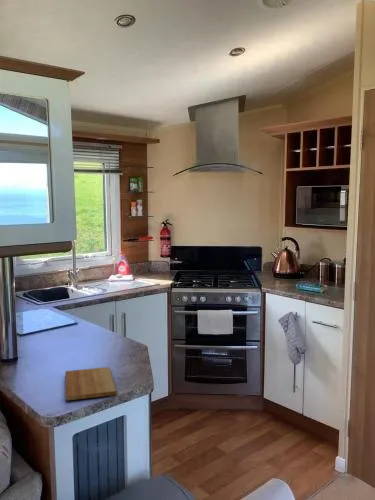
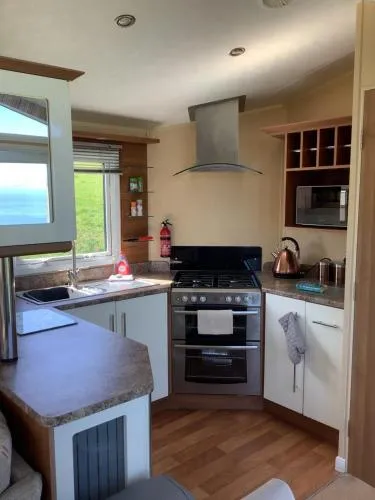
- cutting board [64,366,117,401]
